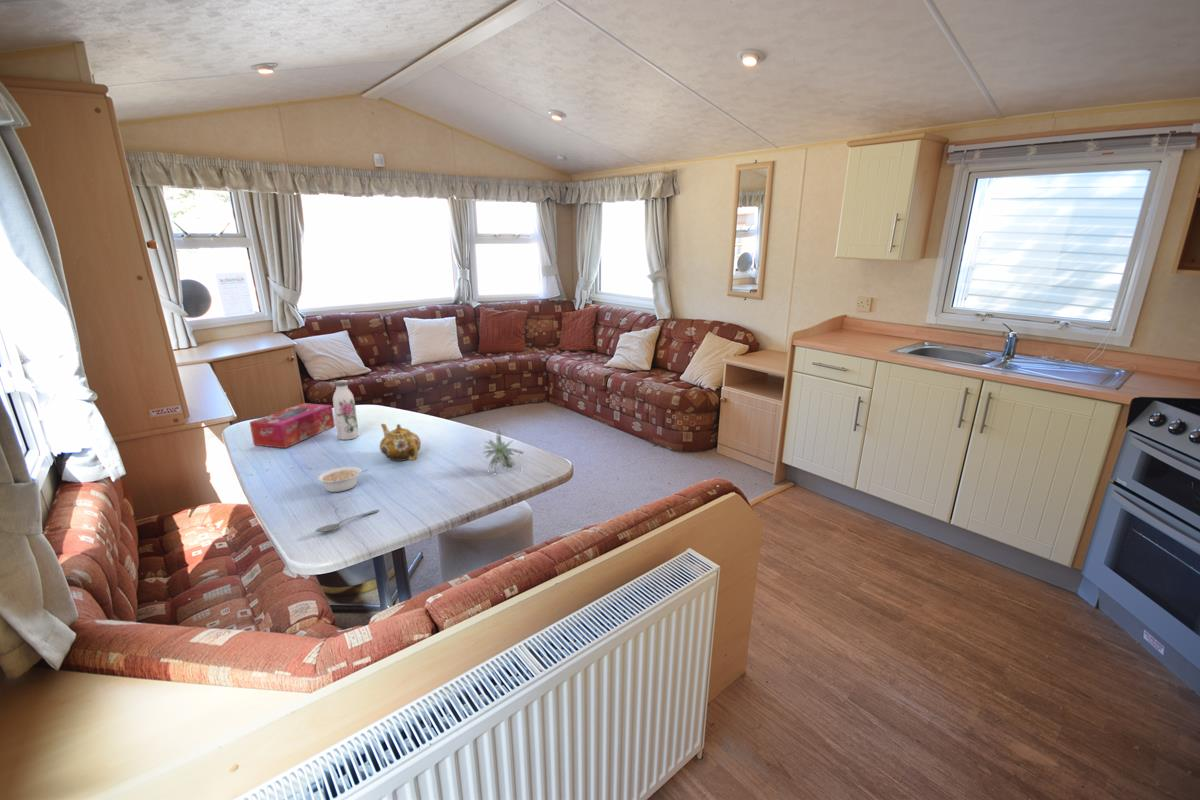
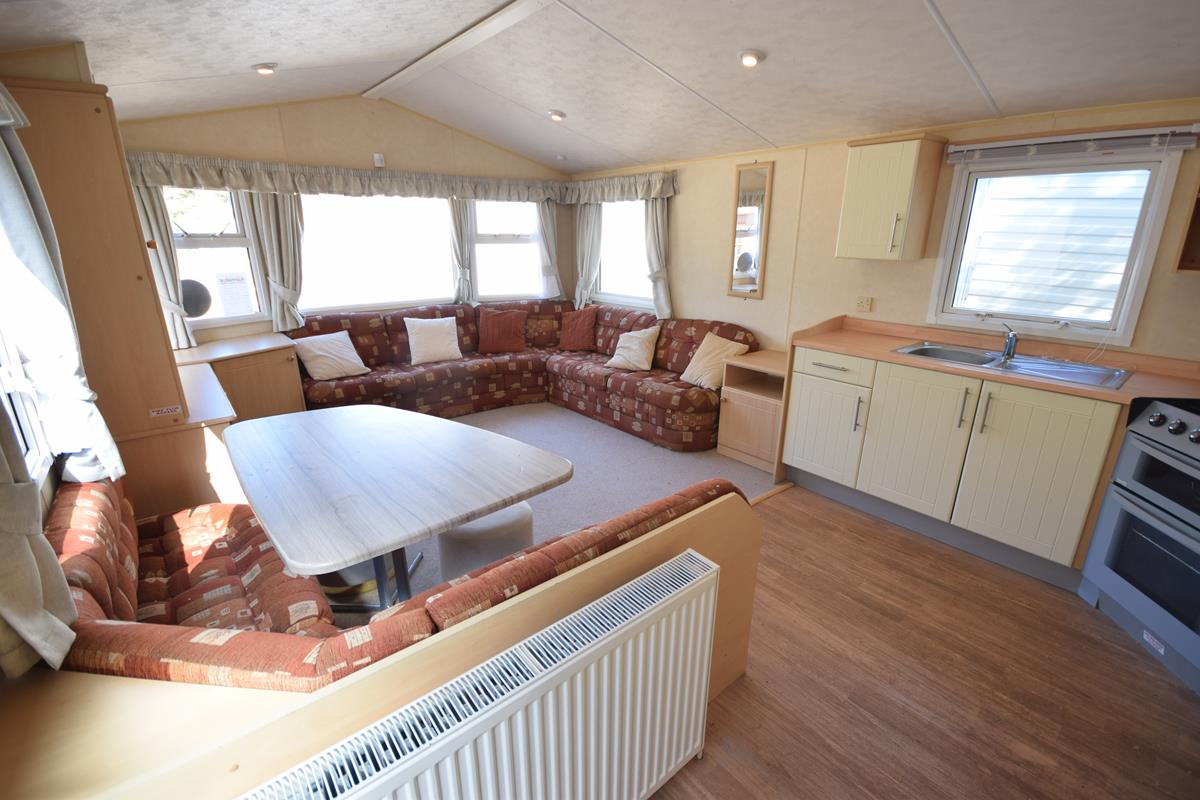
- water bottle [332,379,359,441]
- spoon [315,509,380,533]
- succulent plant [482,428,525,472]
- teapot [379,423,422,462]
- legume [317,466,368,493]
- tissue box [249,402,336,449]
